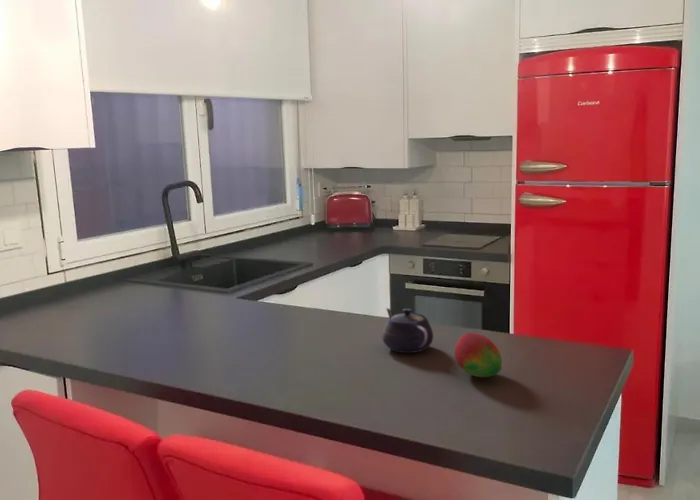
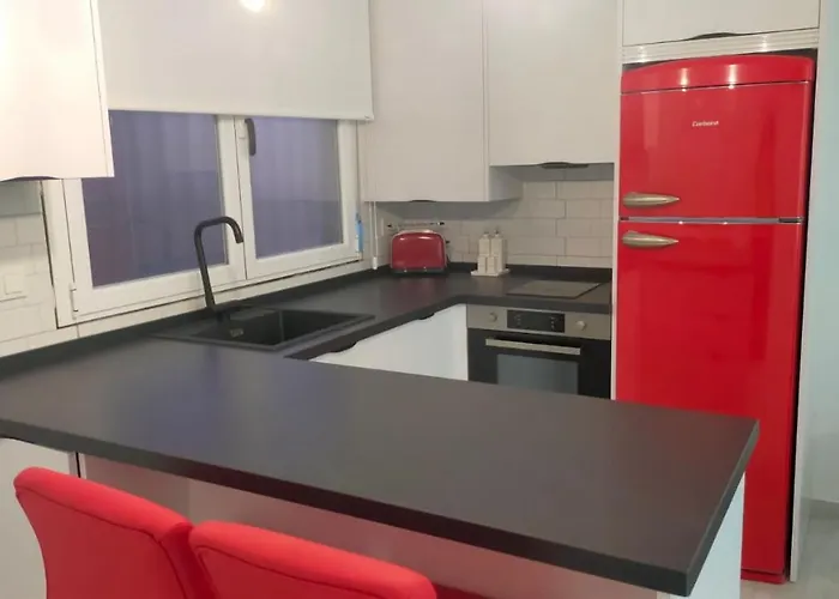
- teapot [381,307,434,354]
- fruit [453,331,503,378]
